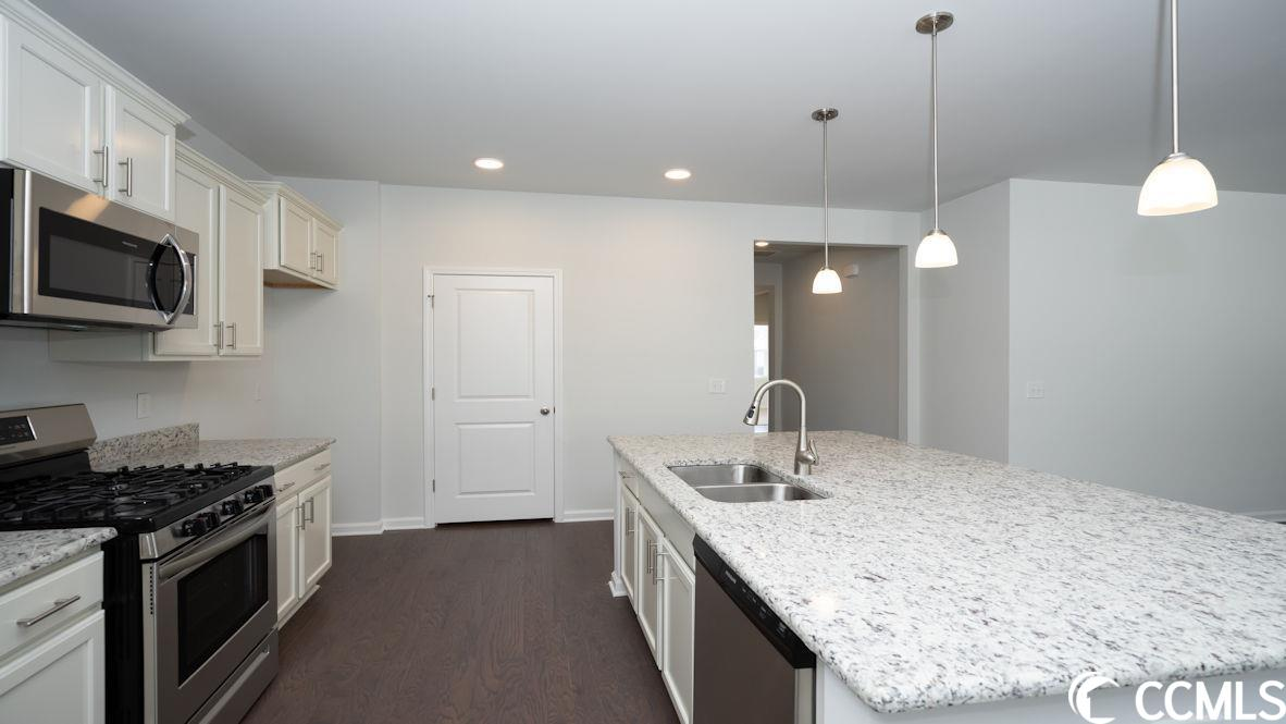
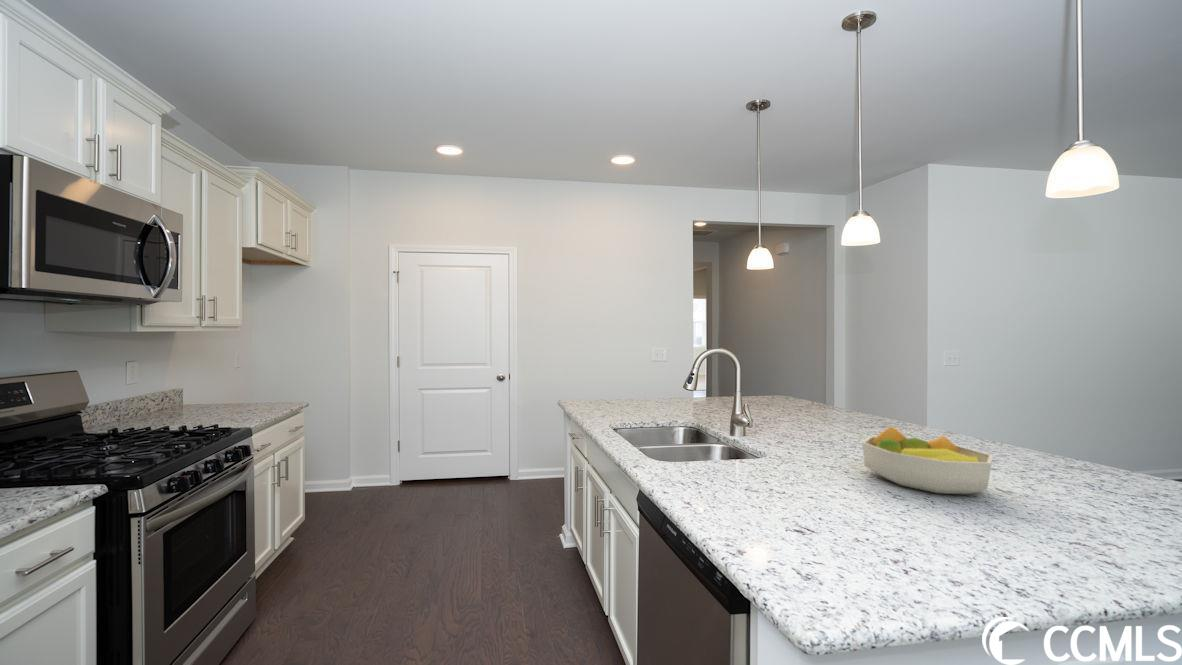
+ fruit bowl [861,426,994,495]
